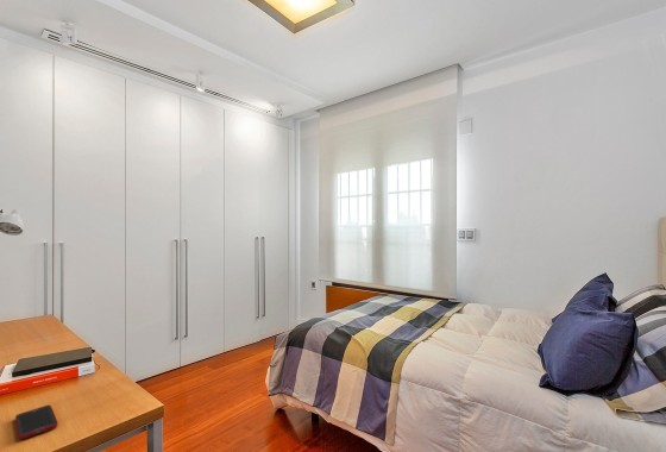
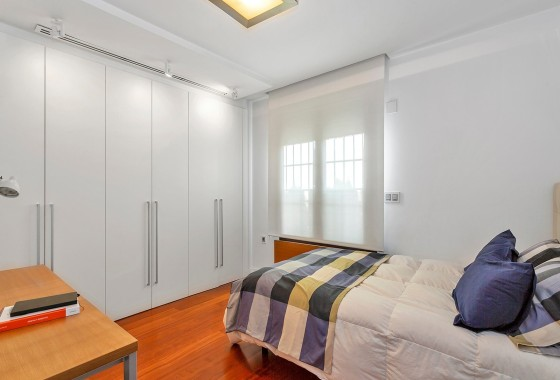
- cell phone [14,404,58,440]
